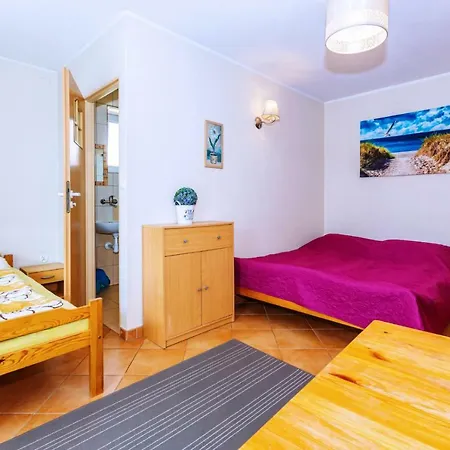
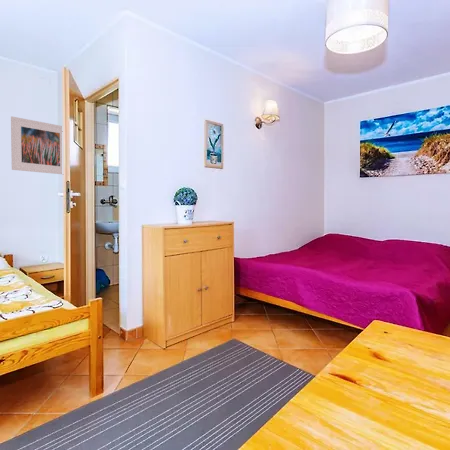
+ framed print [10,116,63,175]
